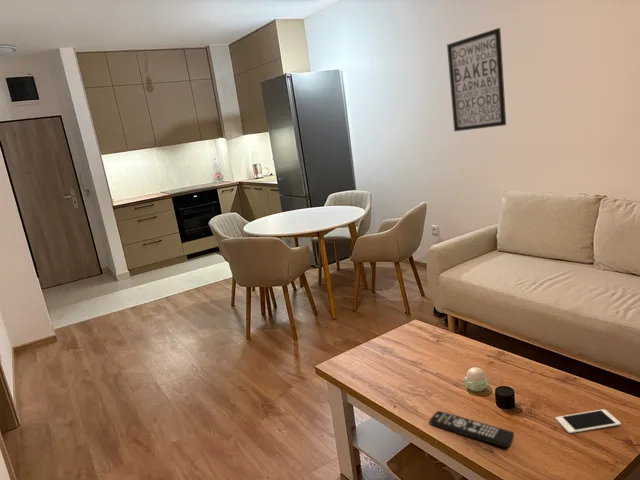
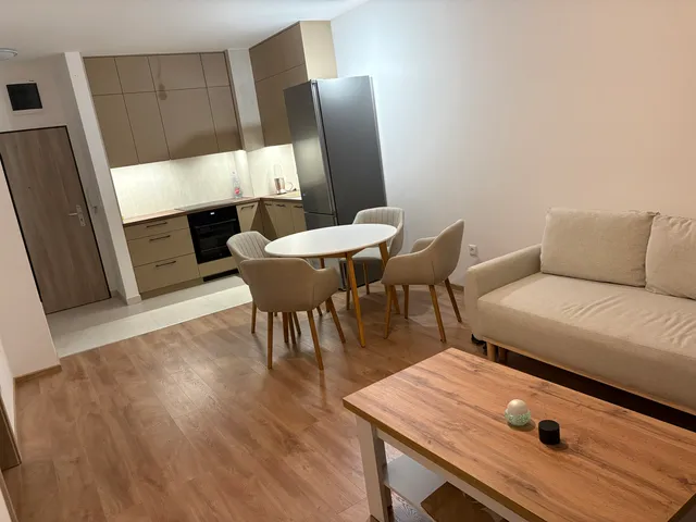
- cell phone [555,408,622,434]
- wall art [446,27,507,132]
- remote control [429,410,515,449]
